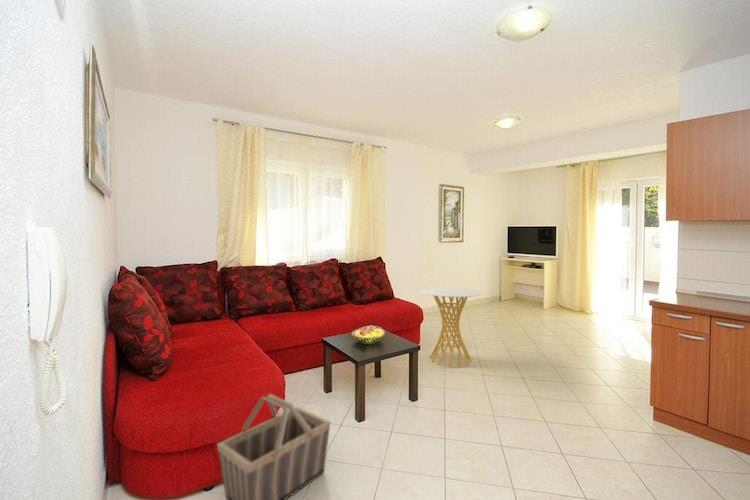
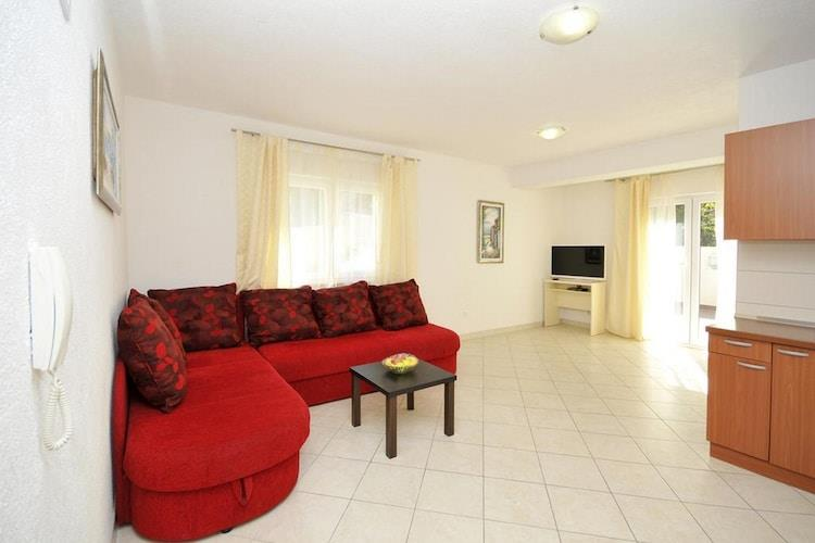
- side table [420,287,483,367]
- basket [216,393,331,500]
